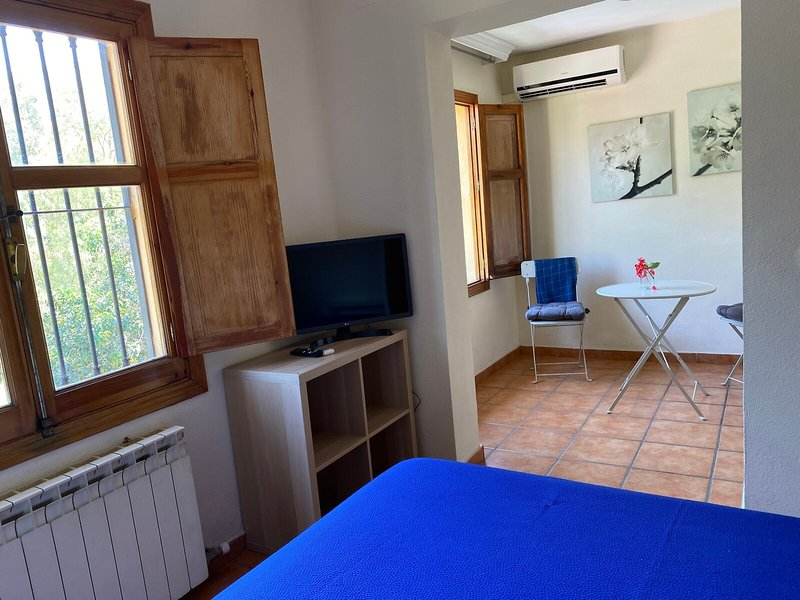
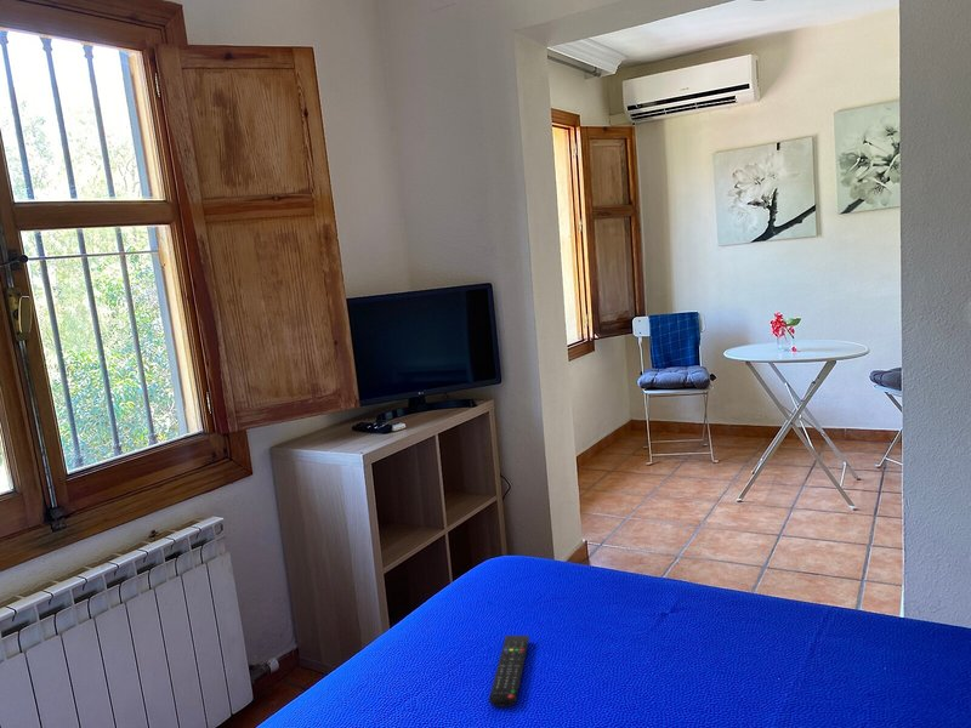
+ remote control [488,635,530,709]
